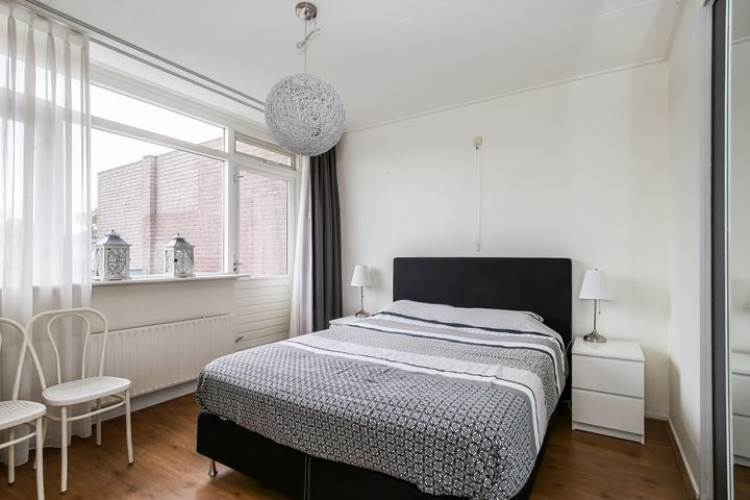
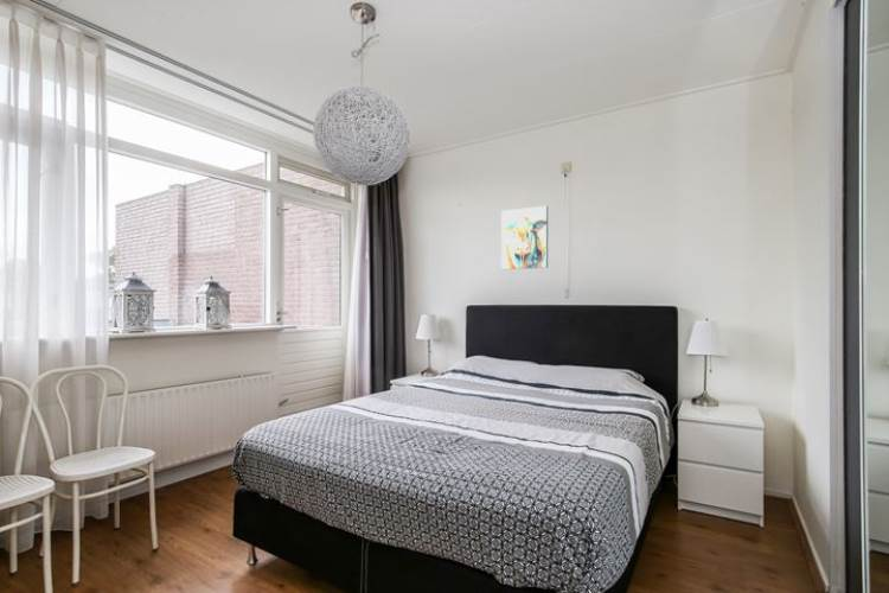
+ wall art [500,205,549,270]
